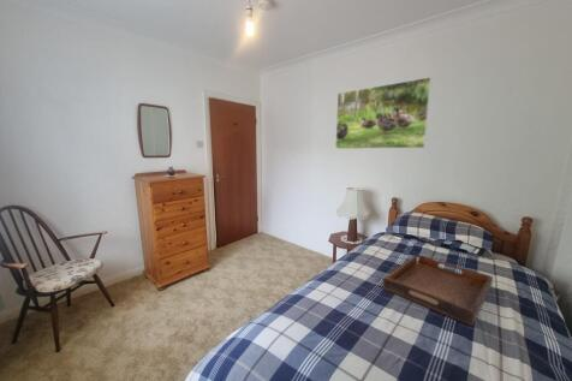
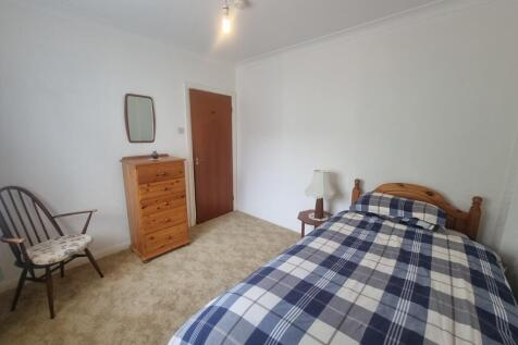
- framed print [334,76,433,150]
- serving tray [382,254,494,327]
